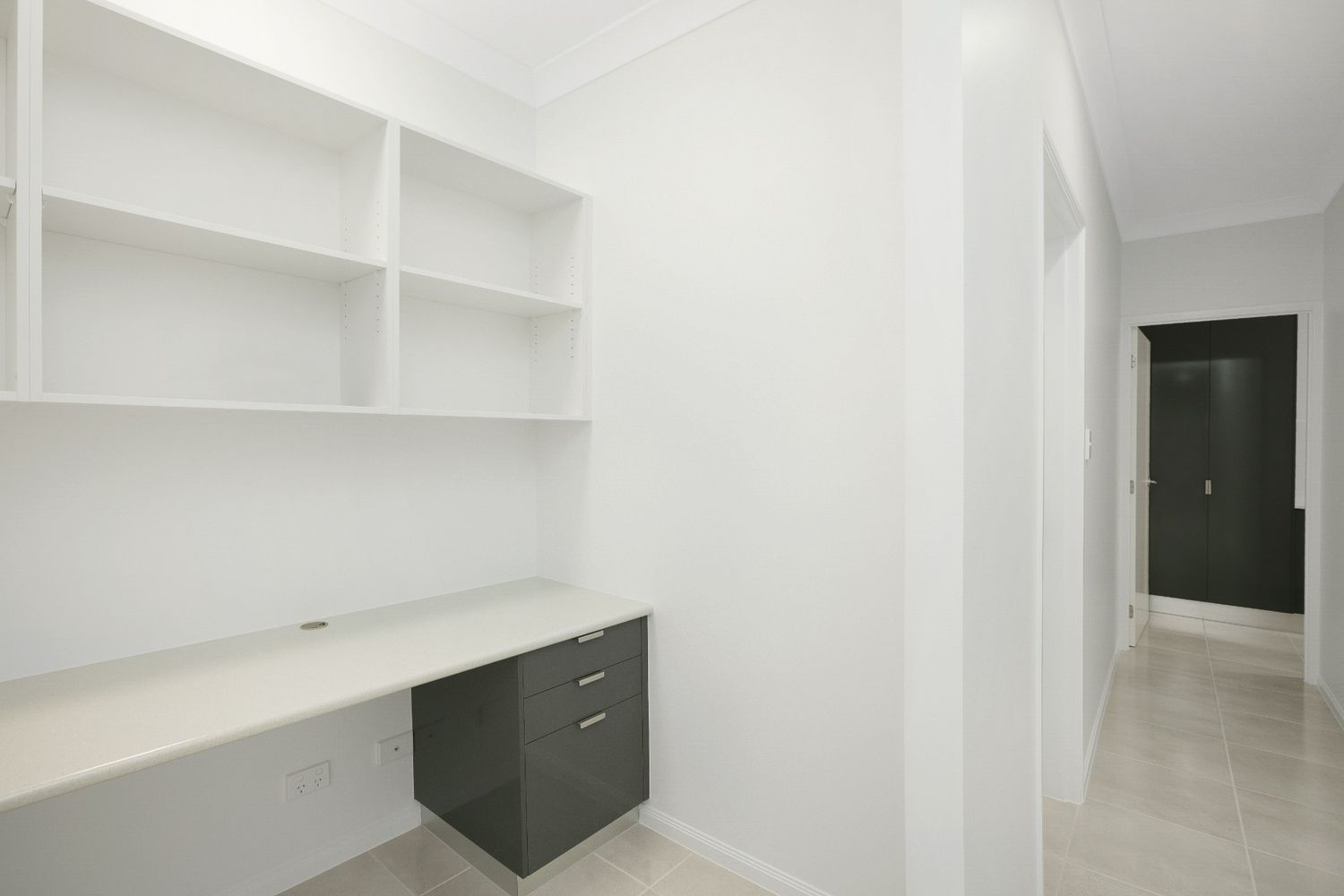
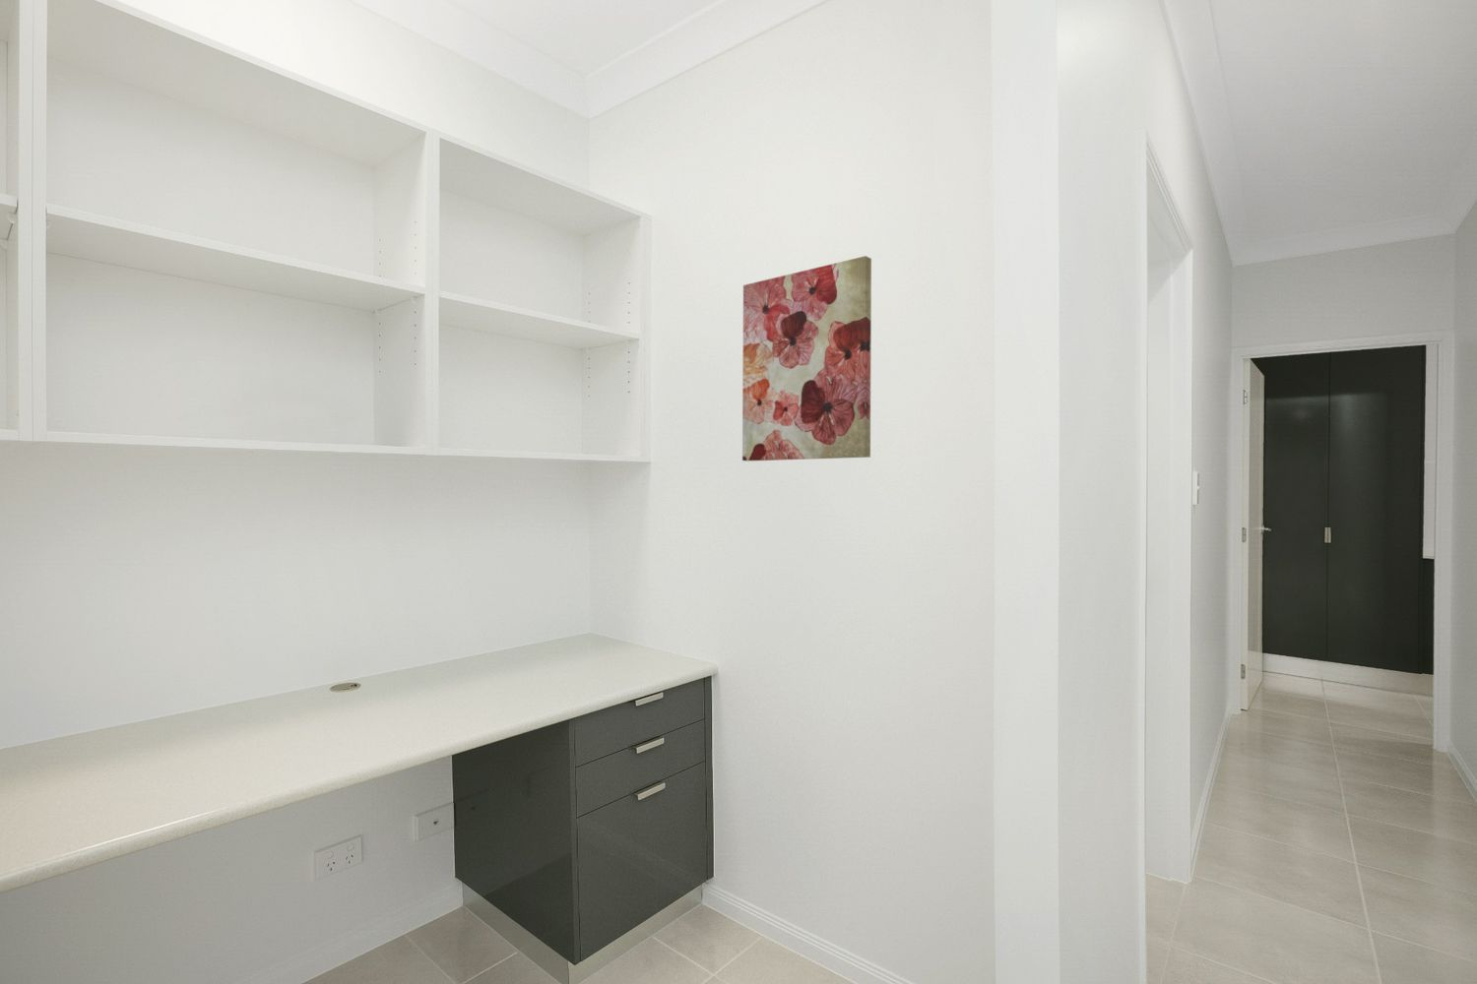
+ wall art [742,255,873,462]
